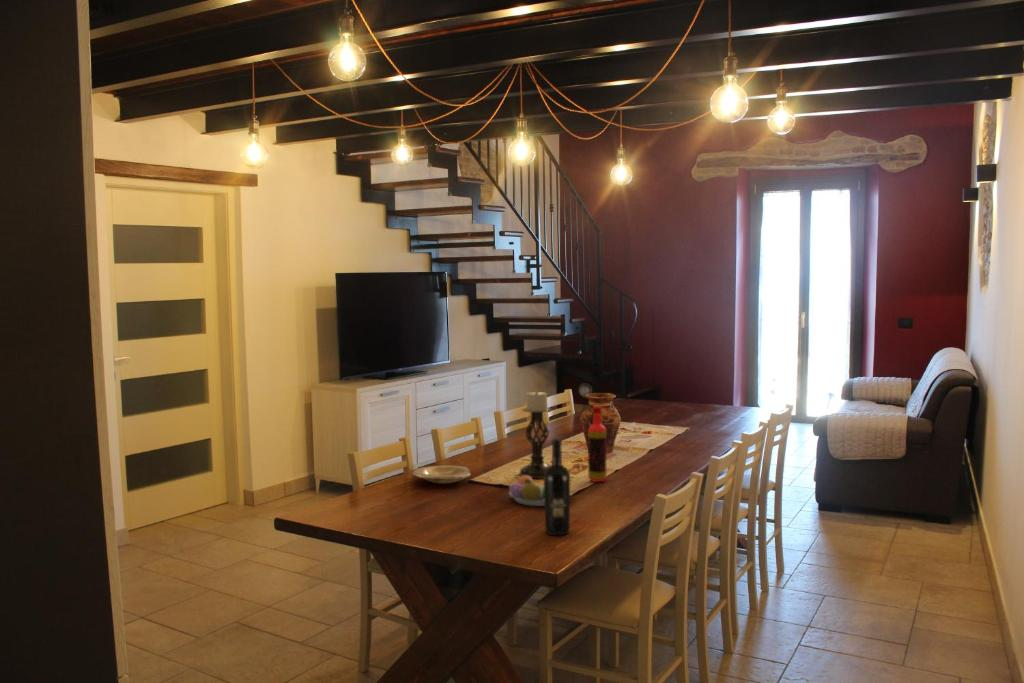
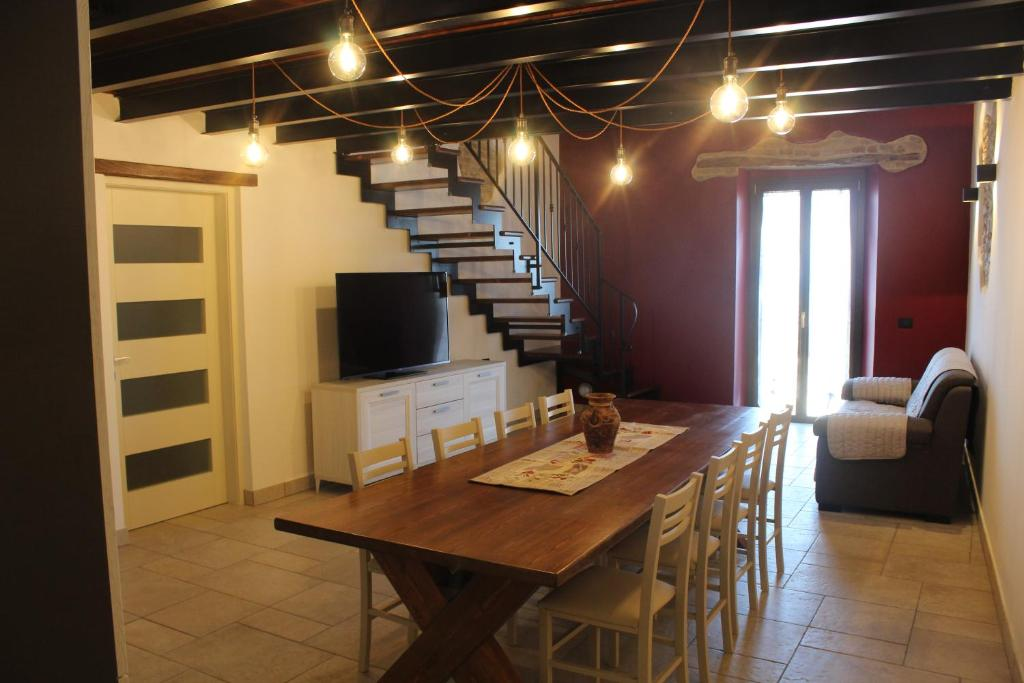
- bottle [587,404,608,483]
- wine bottle [543,437,571,536]
- candle holder [518,389,553,479]
- fruit bowl [508,475,572,507]
- plate [412,465,472,485]
